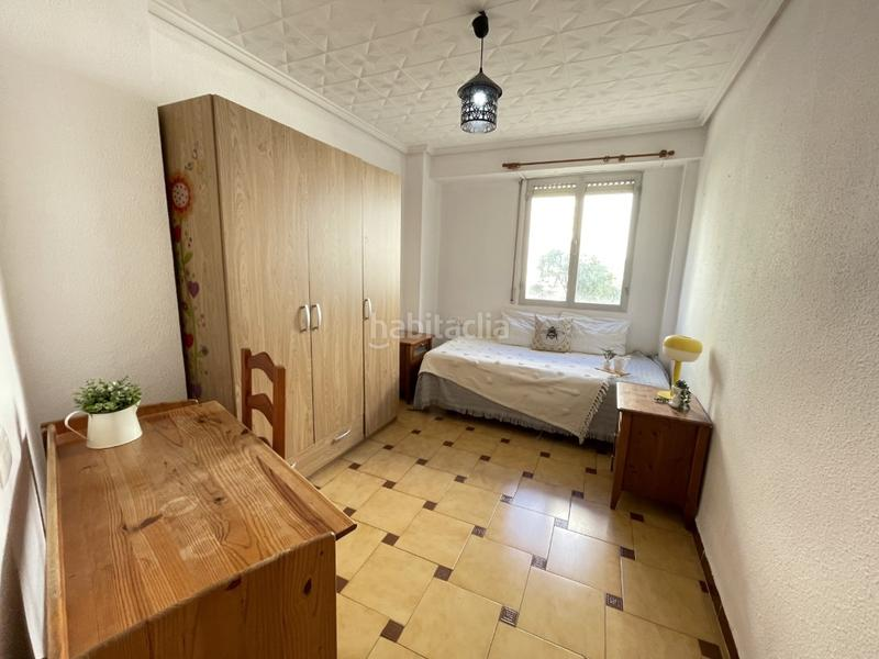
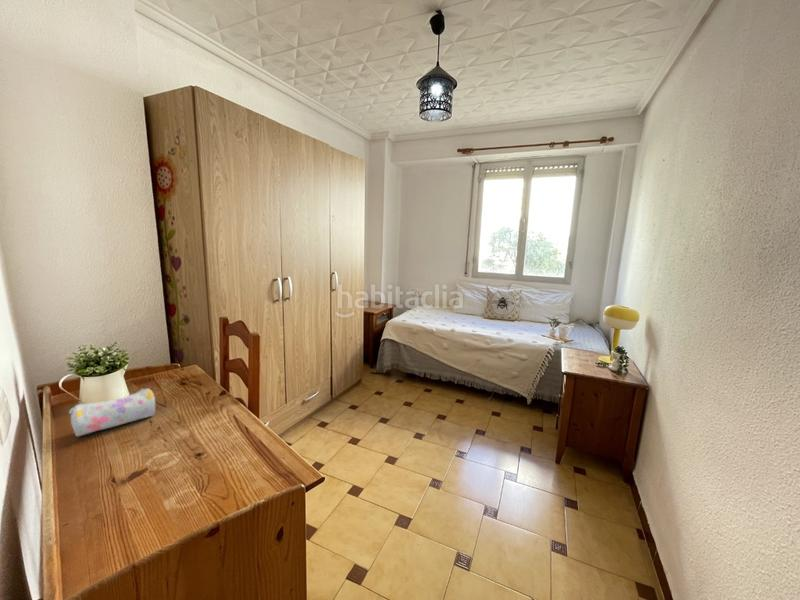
+ pencil case [68,387,156,438]
